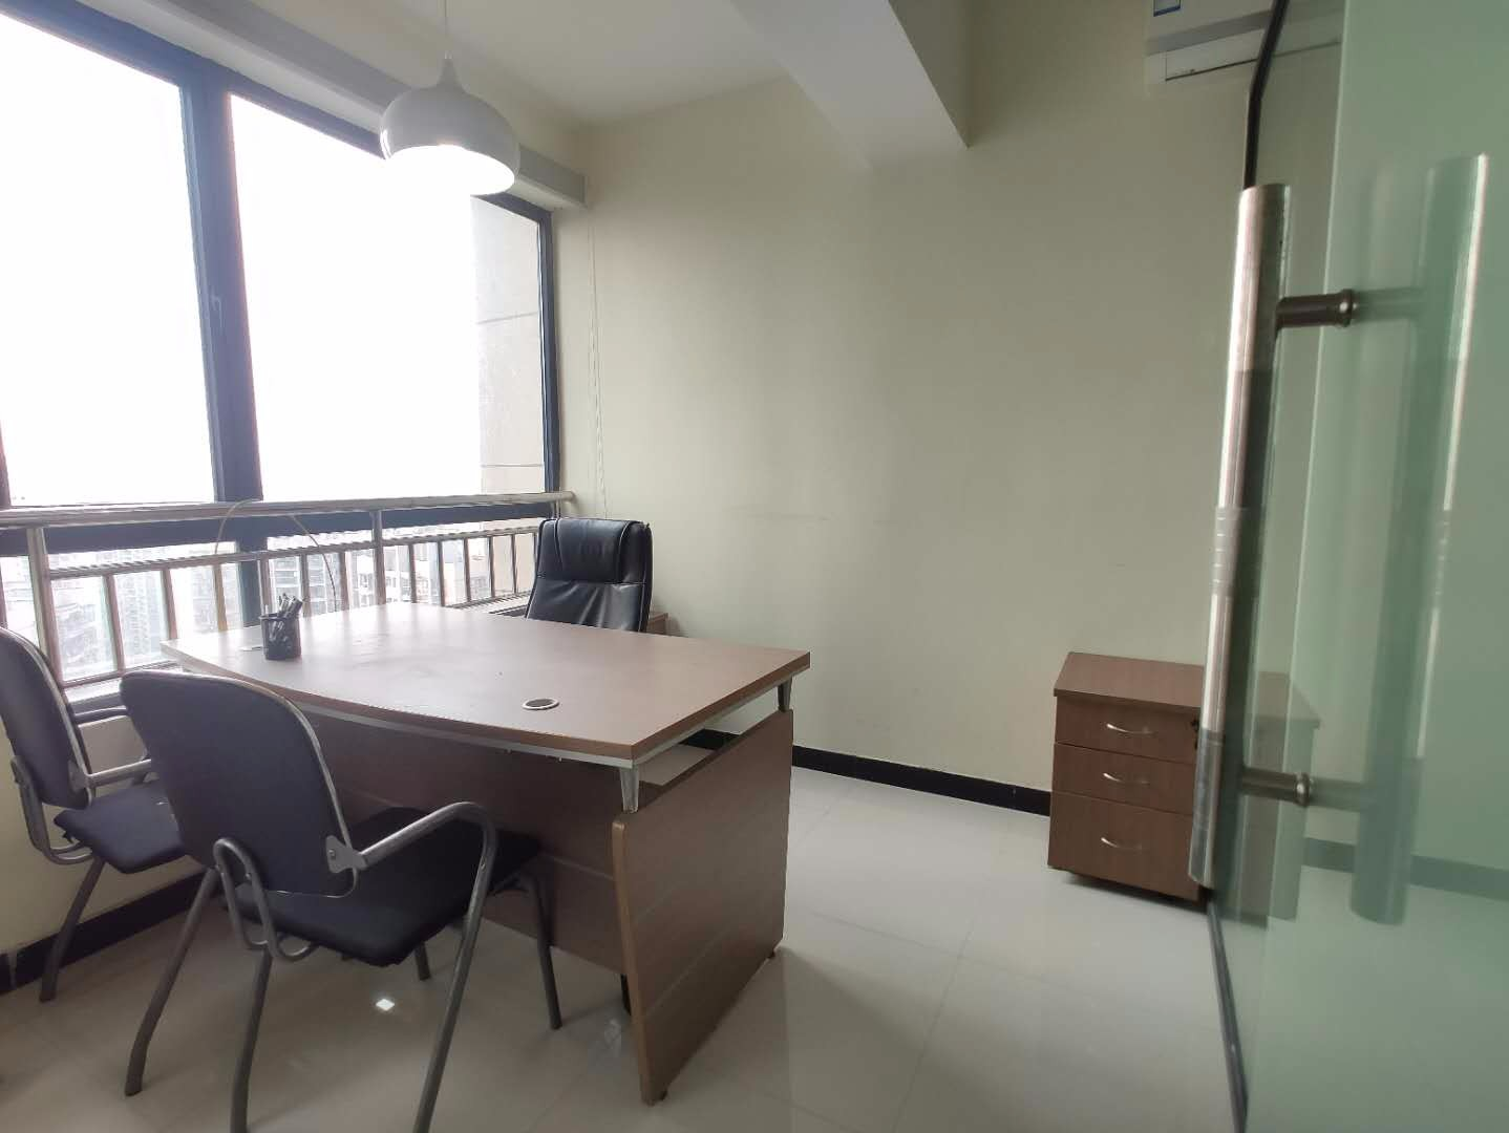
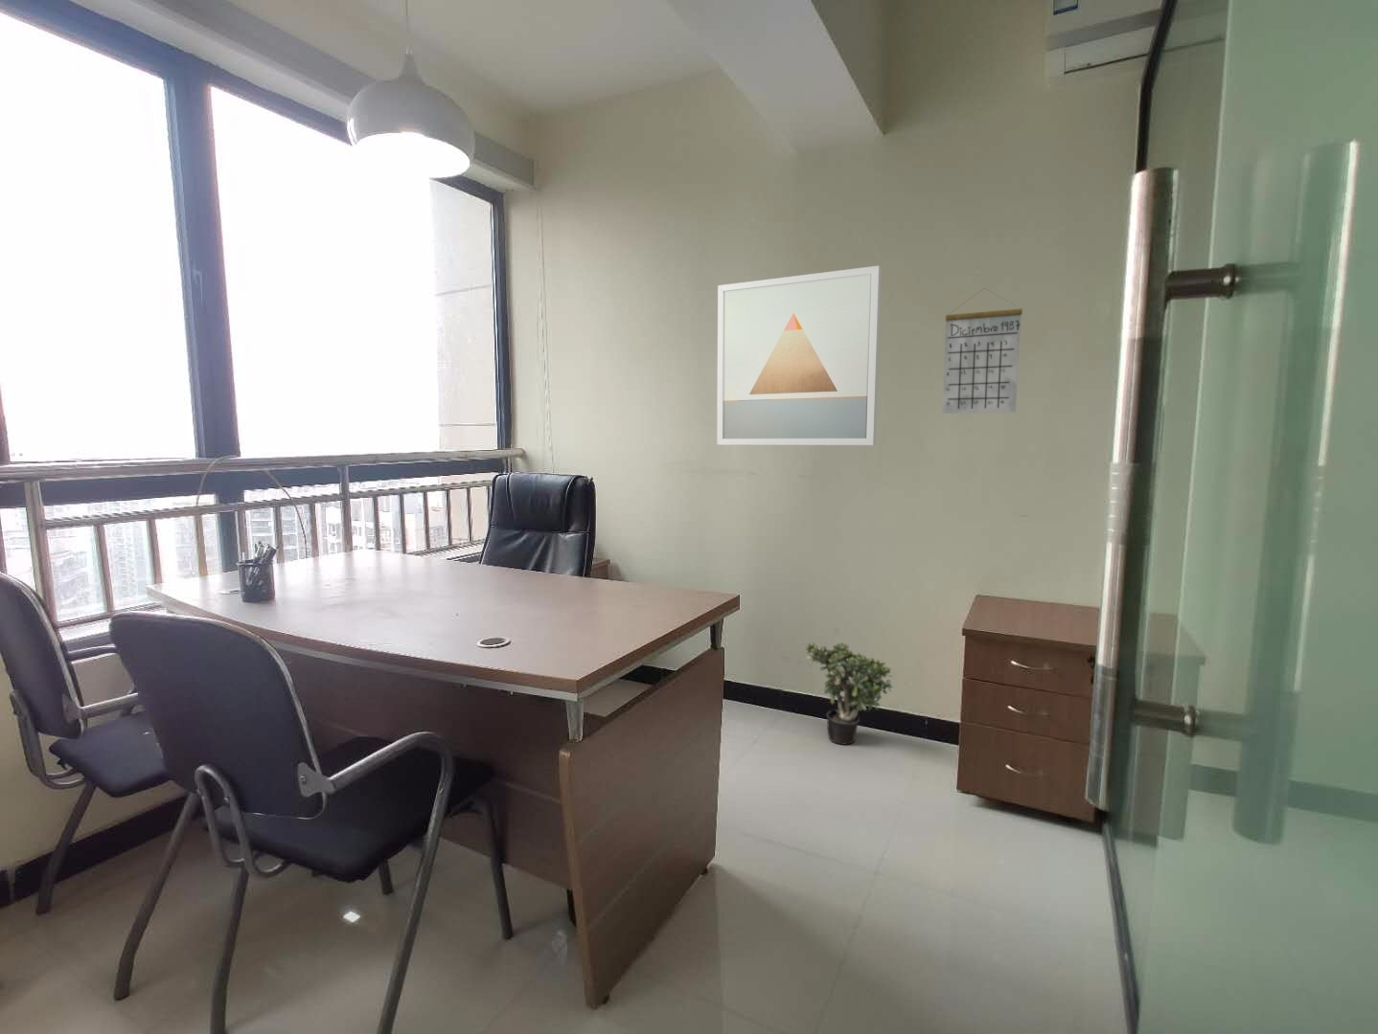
+ potted plant [803,642,894,746]
+ calendar [941,287,1024,415]
+ wall art [716,265,881,446]
